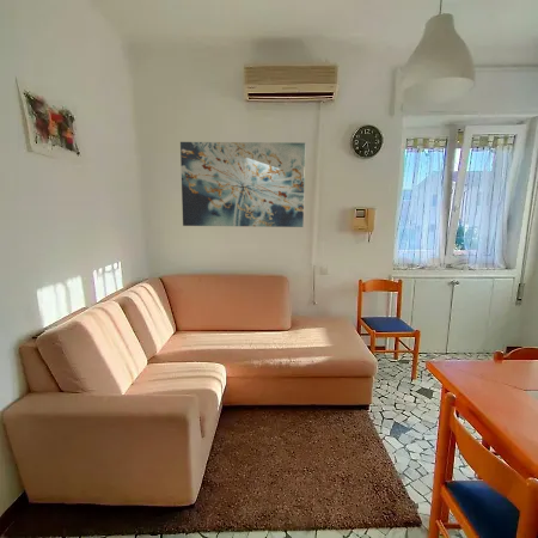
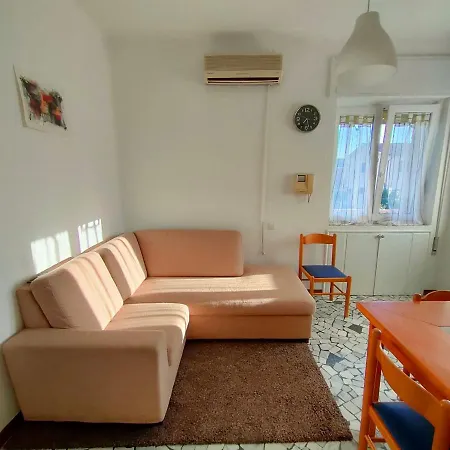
- wall art [179,141,306,228]
